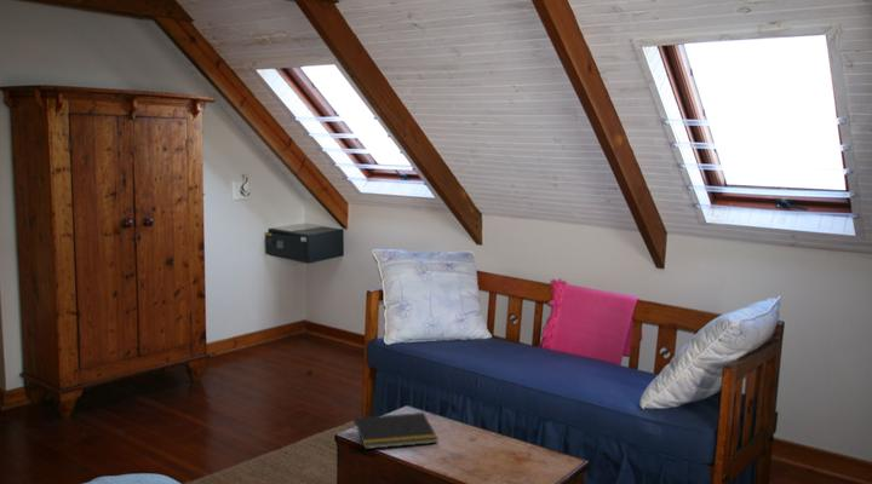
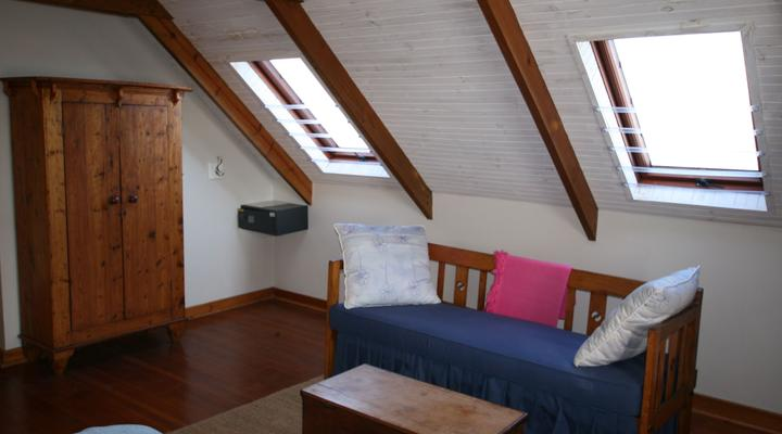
- notepad [351,411,440,450]
